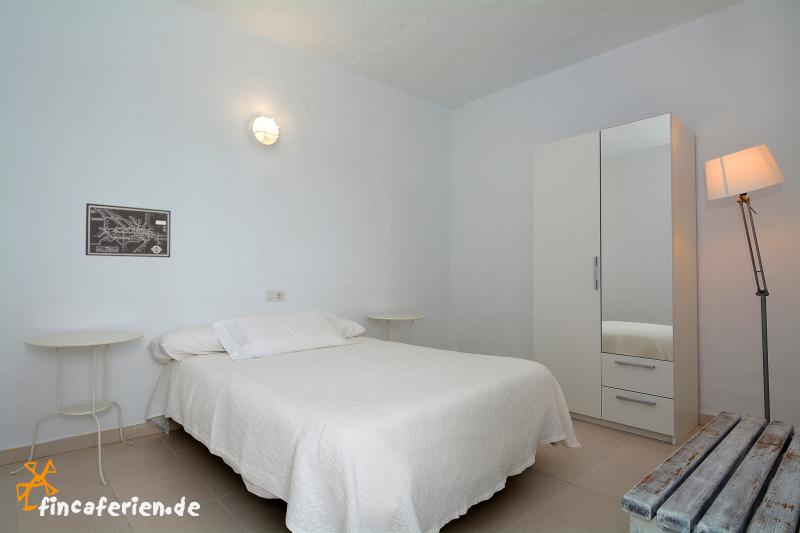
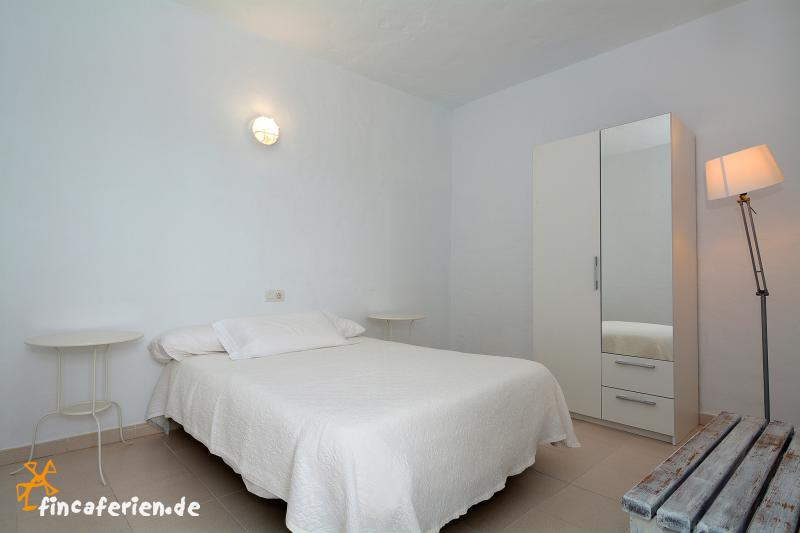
- wall art [85,202,172,258]
